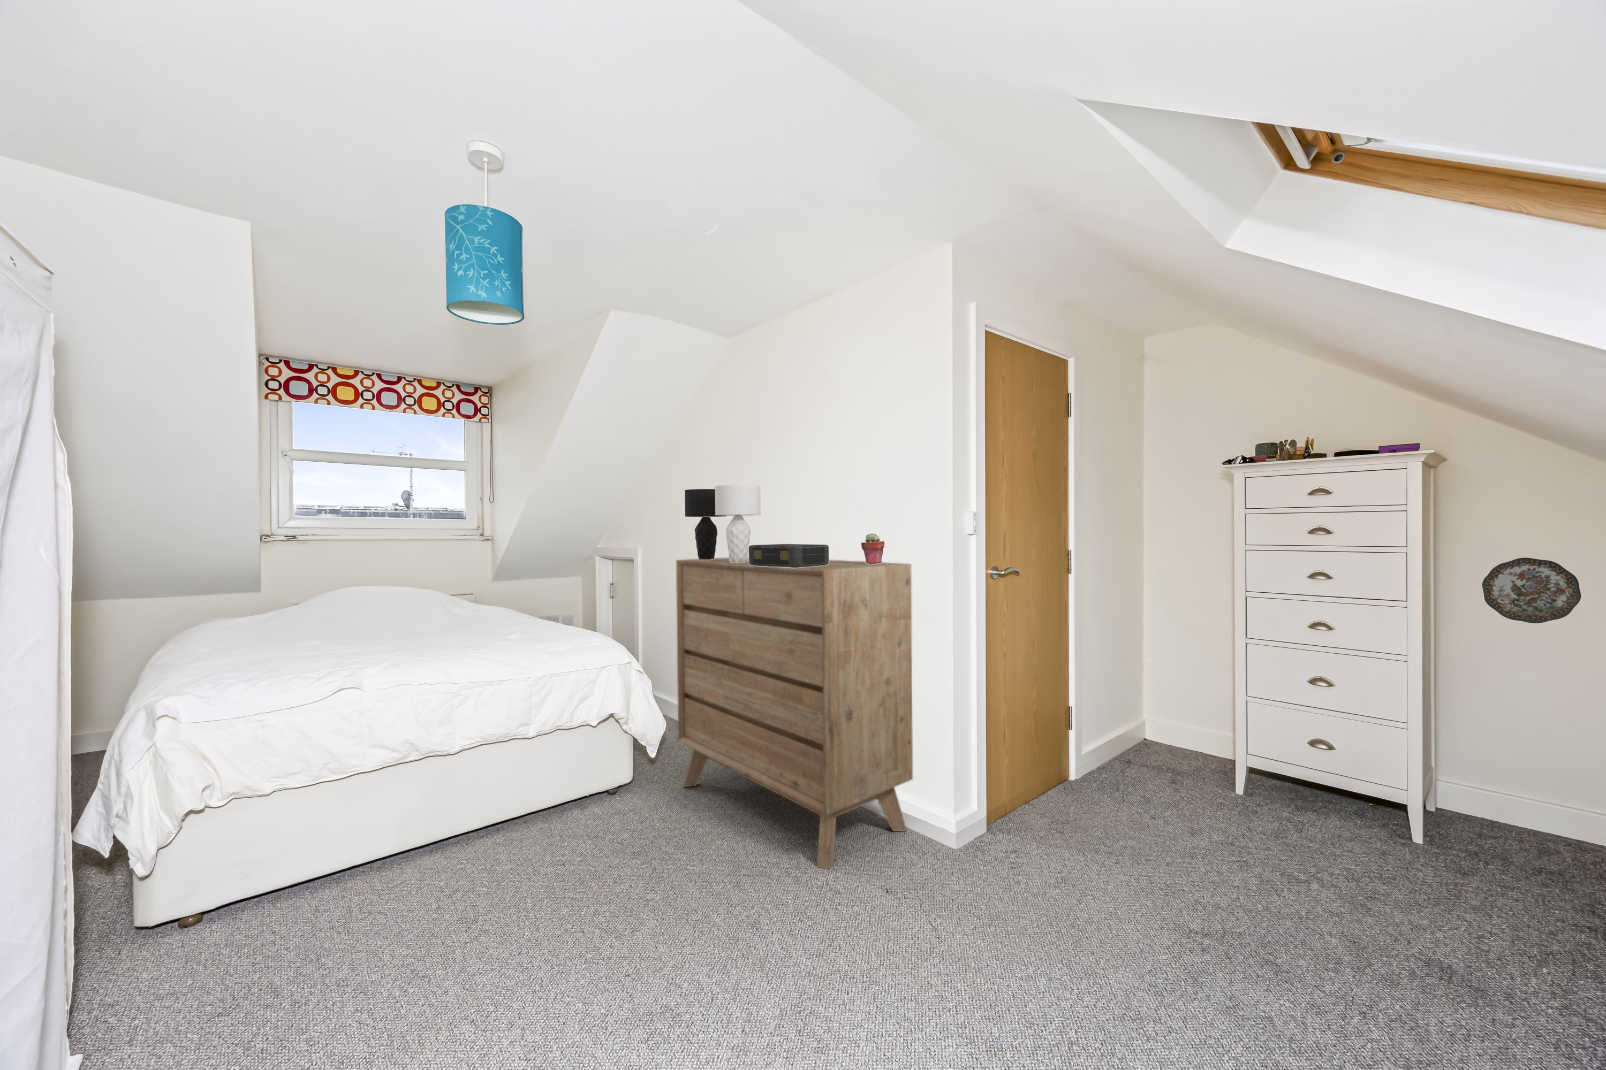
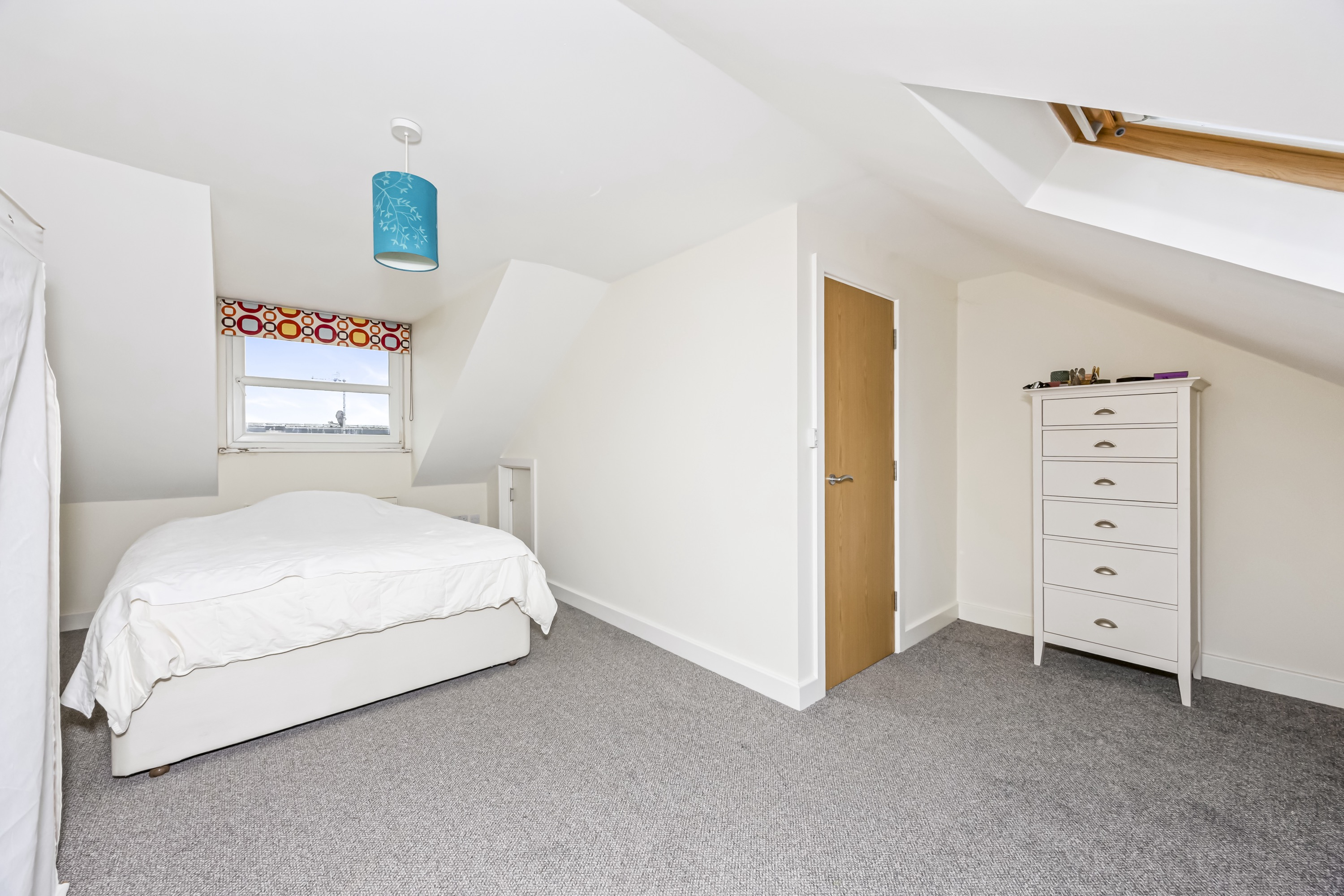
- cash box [748,543,829,567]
- table lamp [685,484,761,562]
- decorative plate [1482,556,1581,623]
- potted succulent [860,533,885,564]
- dresser [675,555,913,869]
